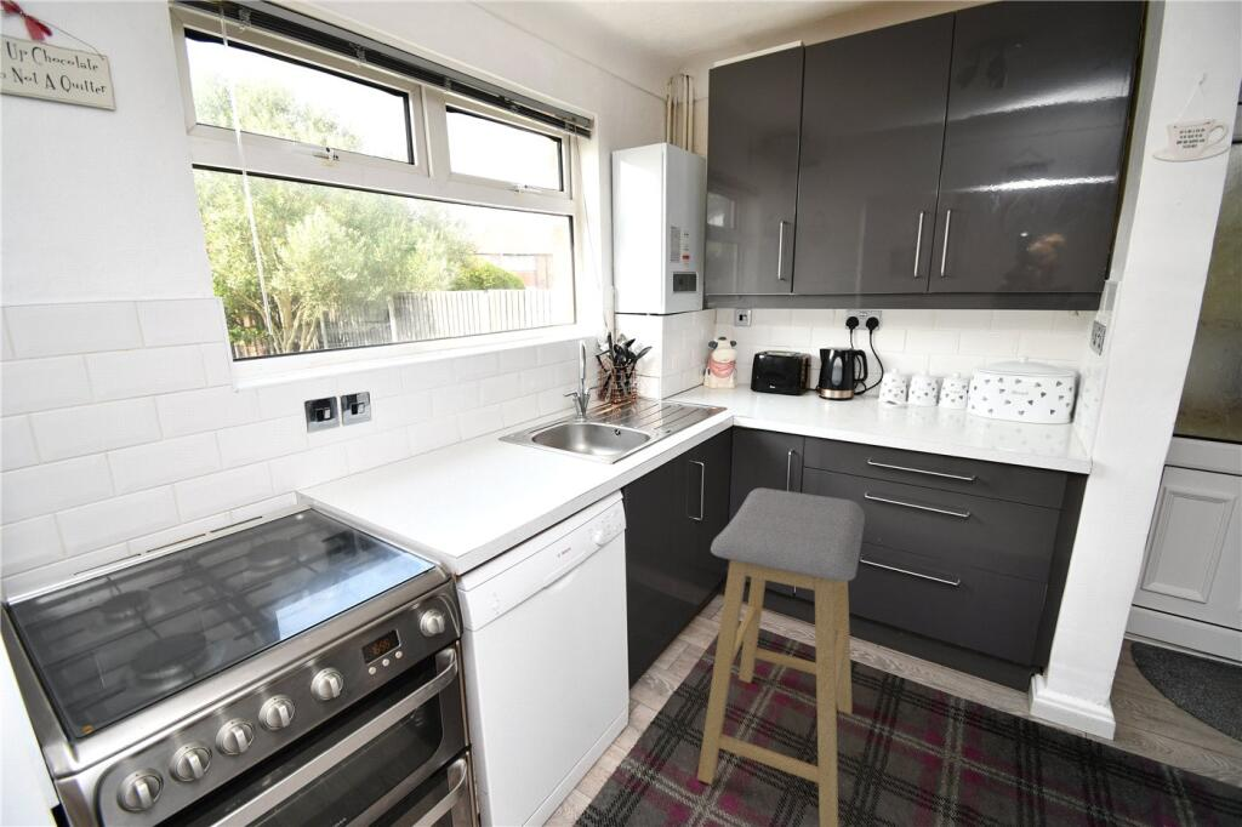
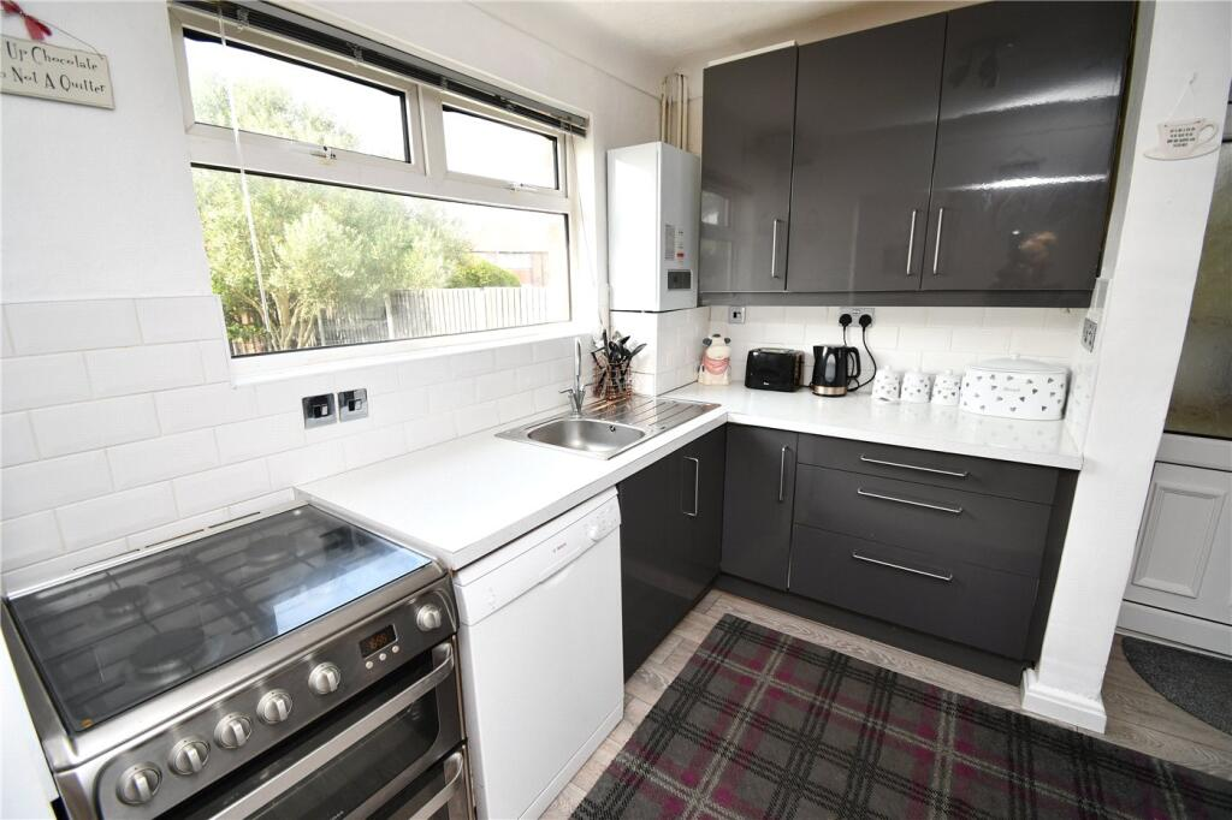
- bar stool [696,486,866,827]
